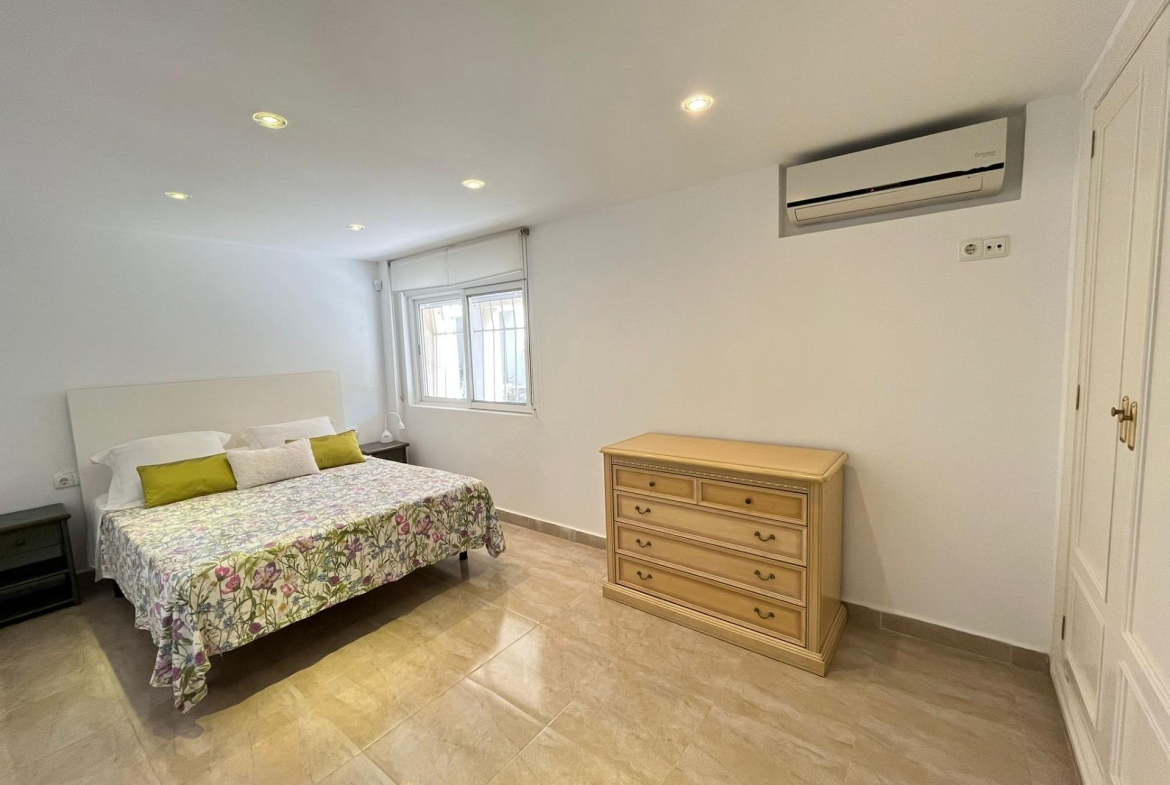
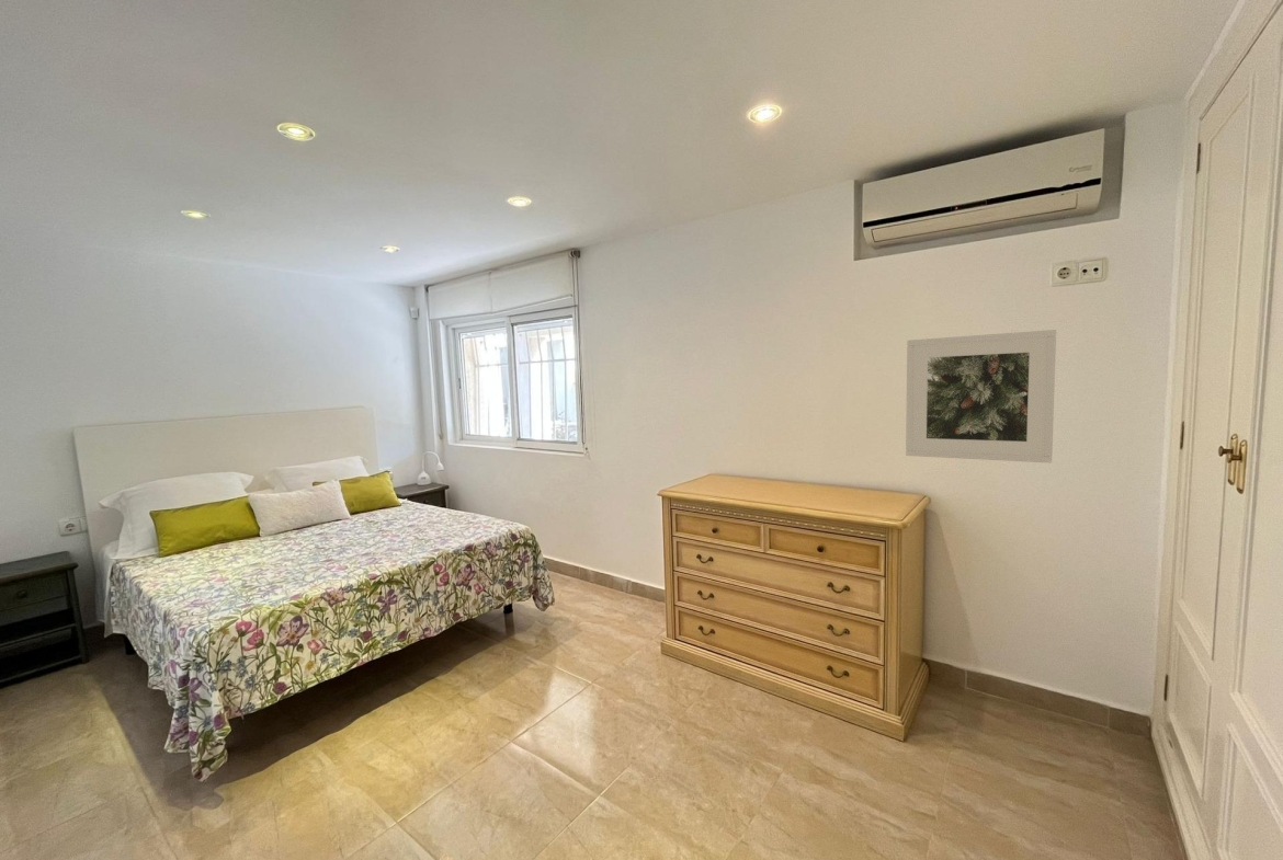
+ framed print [905,329,1057,465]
